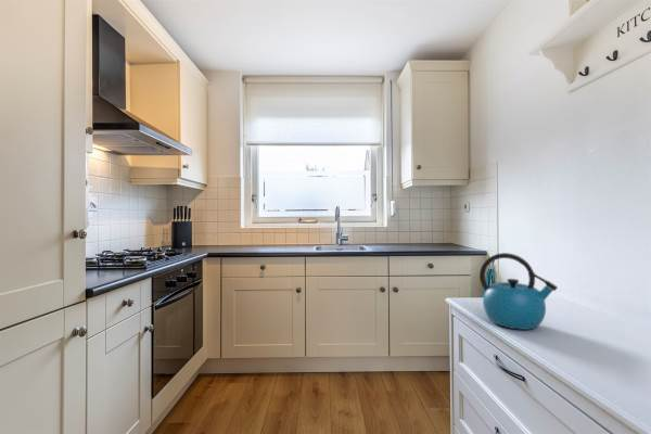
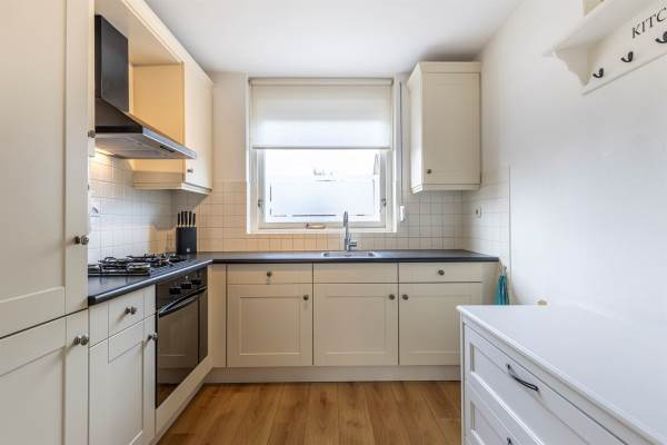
- kettle [478,252,559,331]
